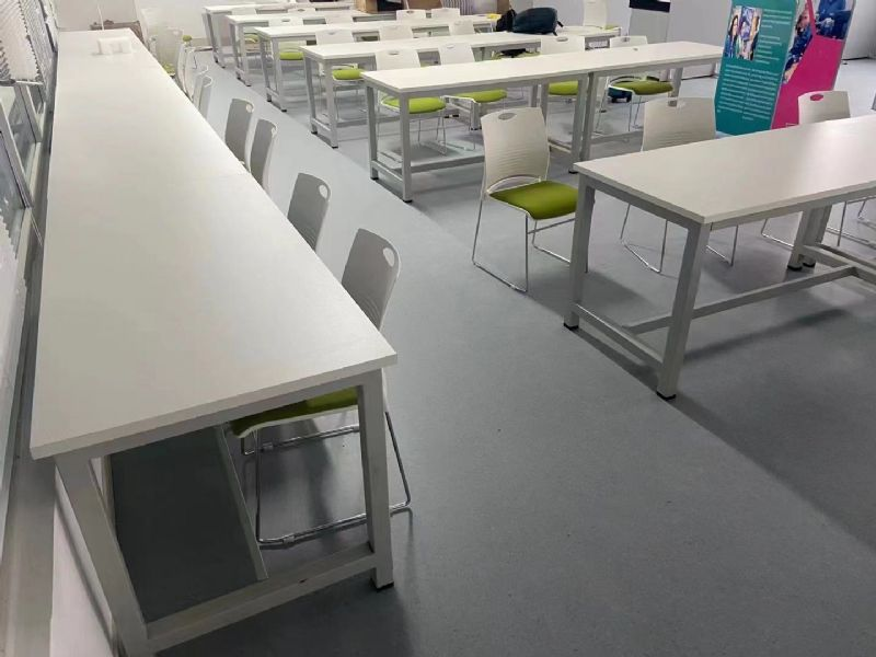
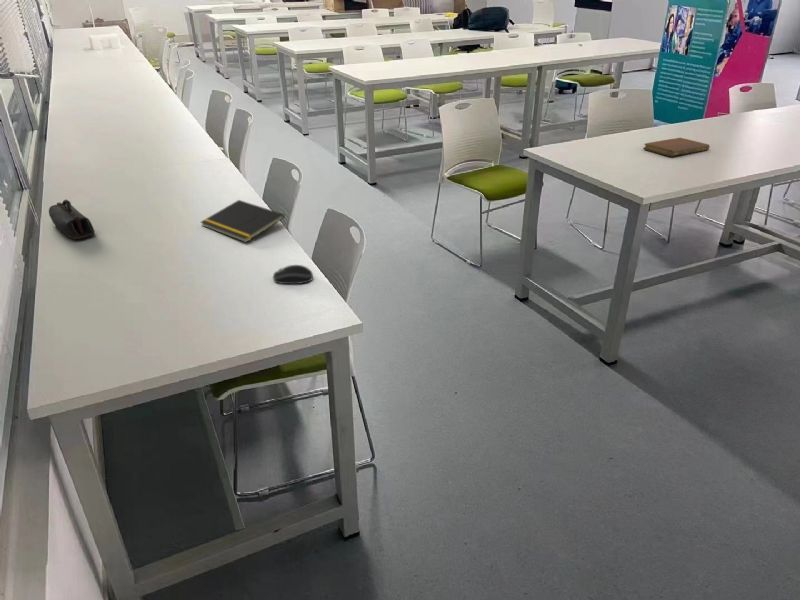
+ computer mouse [272,264,314,285]
+ pencil case [48,199,96,240]
+ notepad [200,199,286,243]
+ notebook [642,137,711,157]
